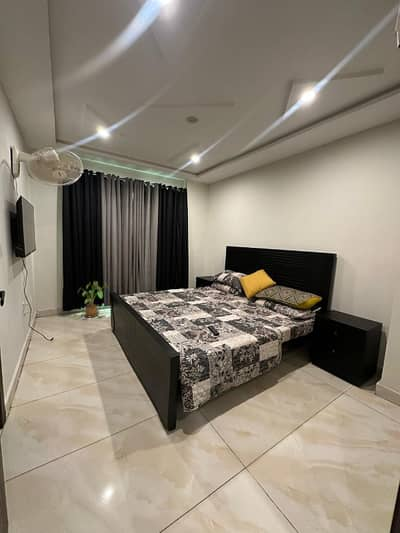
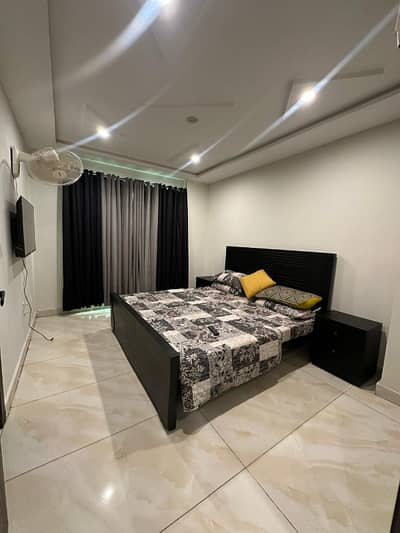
- house plant [77,280,109,318]
